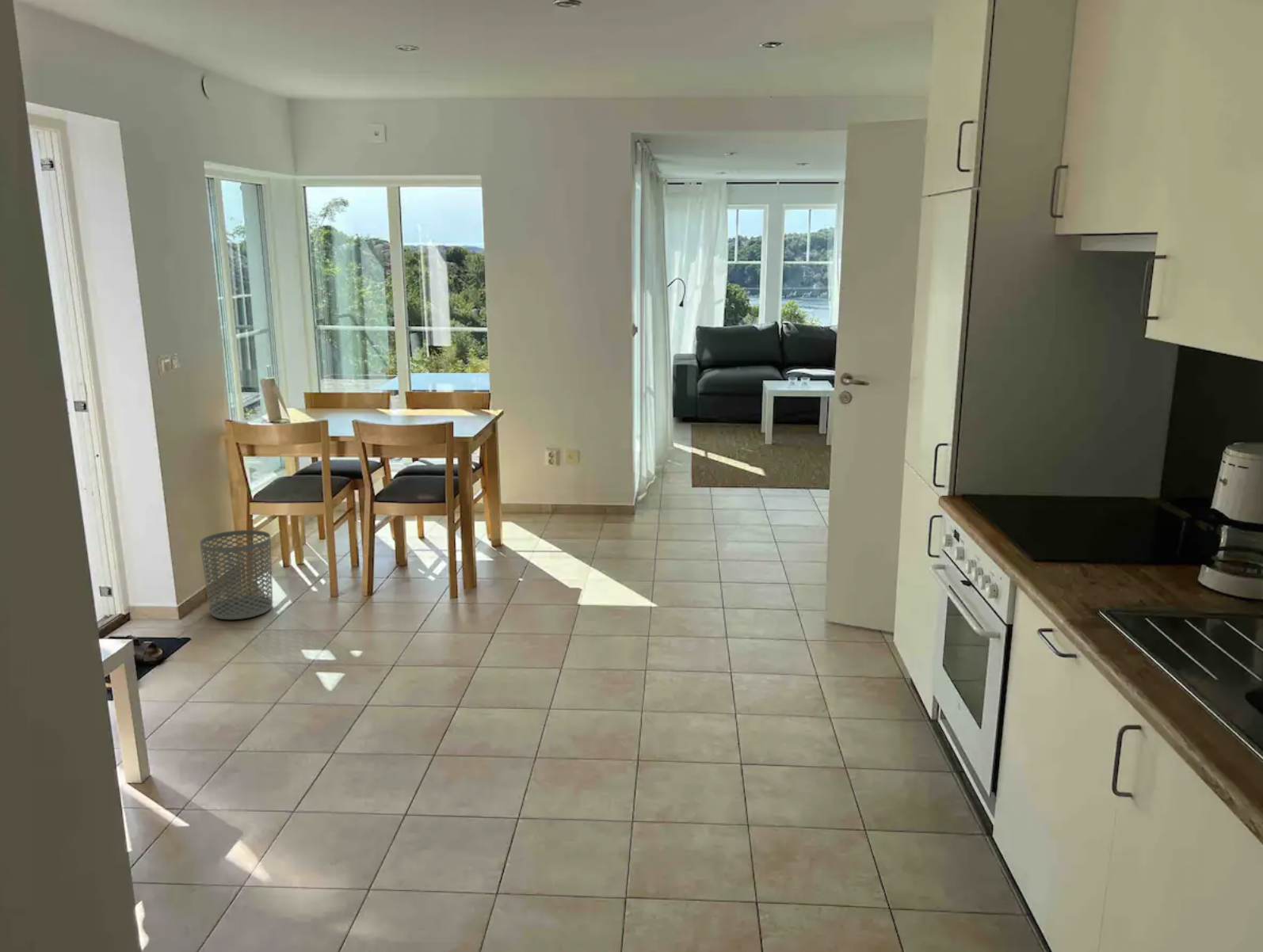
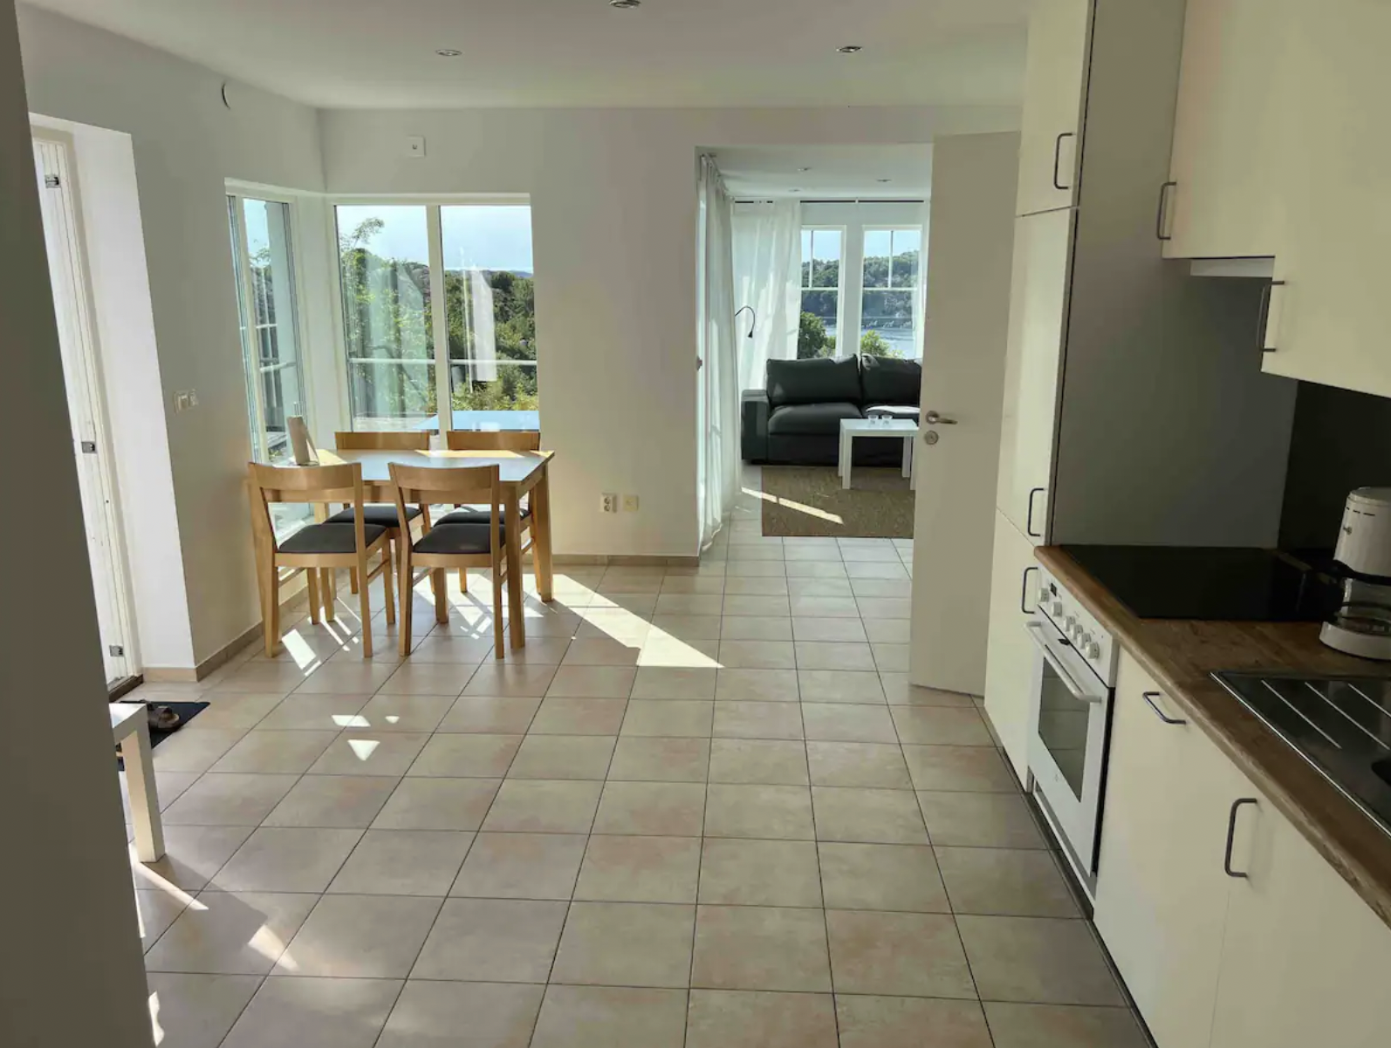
- waste bin [199,529,273,620]
